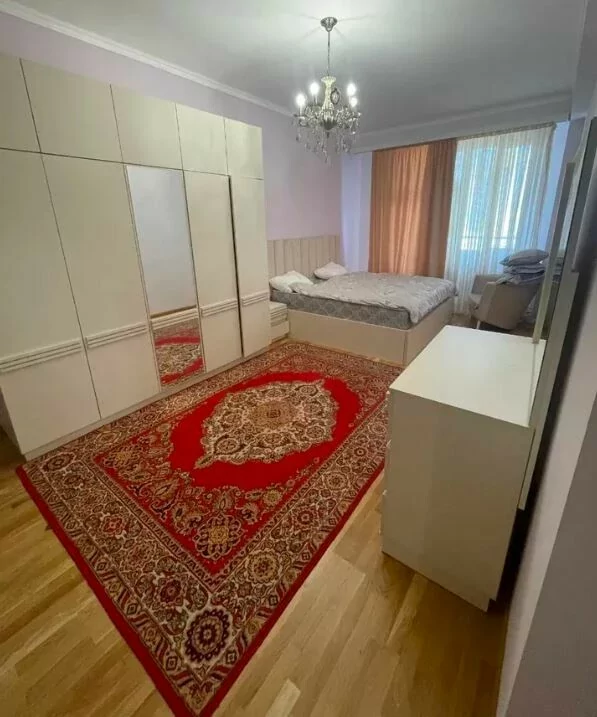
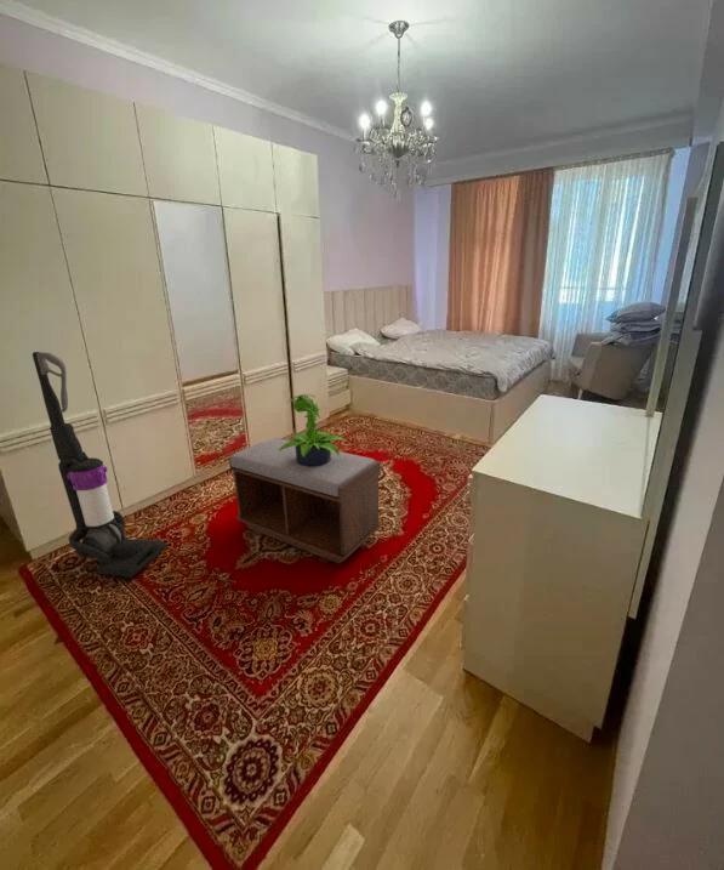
+ potted plant [279,393,348,466]
+ vacuum cleaner [32,351,167,579]
+ bench [228,437,382,564]
